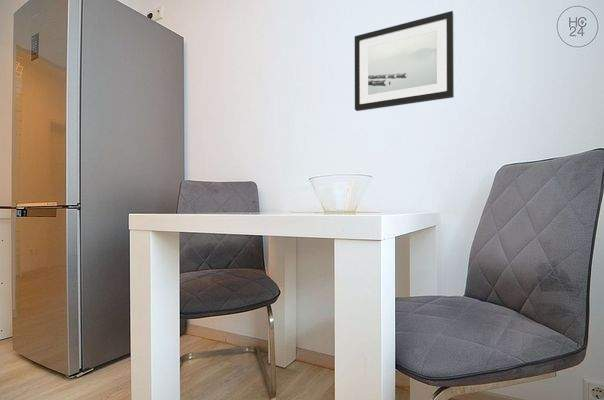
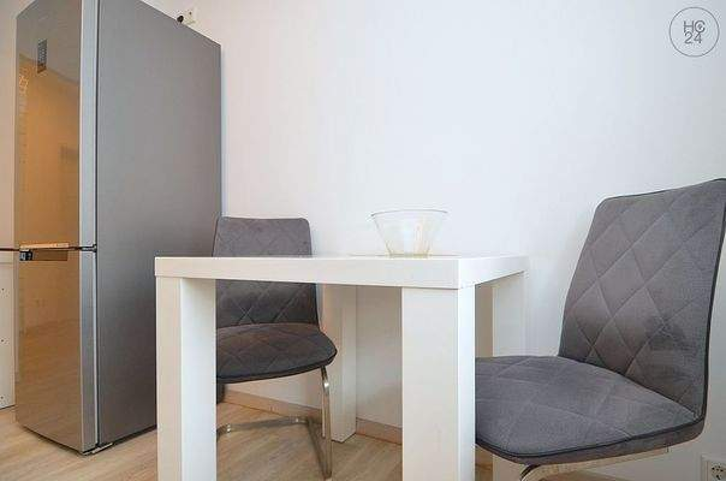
- wall art [354,10,455,112]
